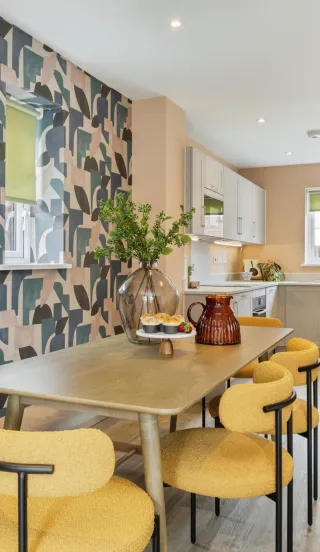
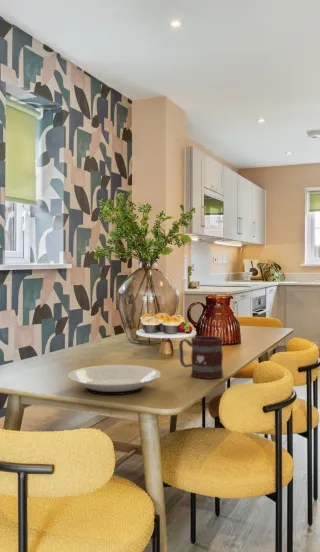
+ plate [67,364,162,396]
+ mug [178,335,224,380]
